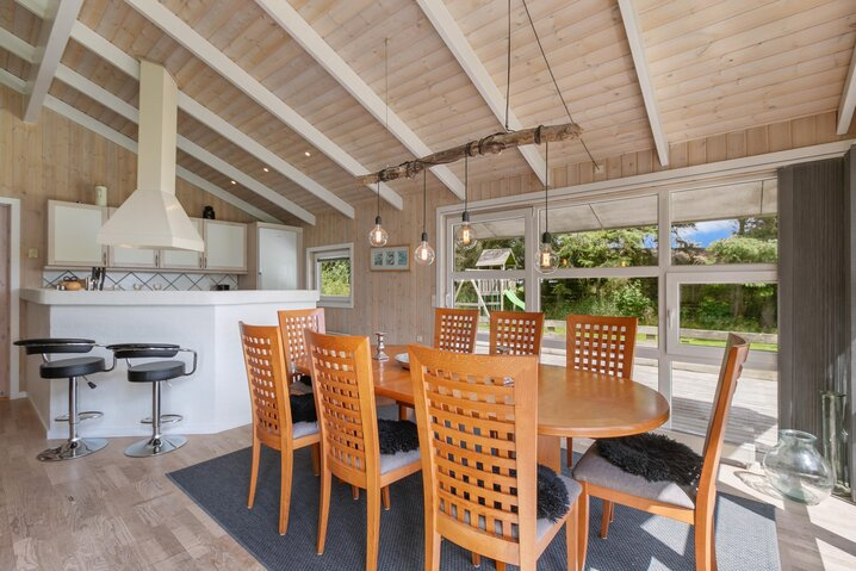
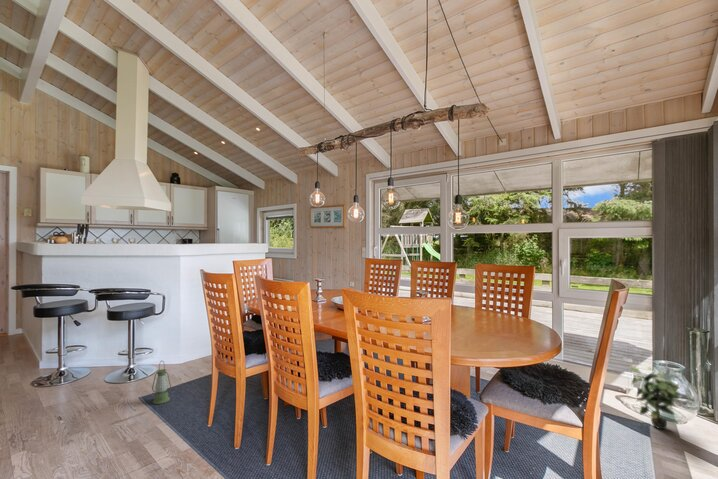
+ lantern [151,360,172,405]
+ potted plant [628,365,685,430]
